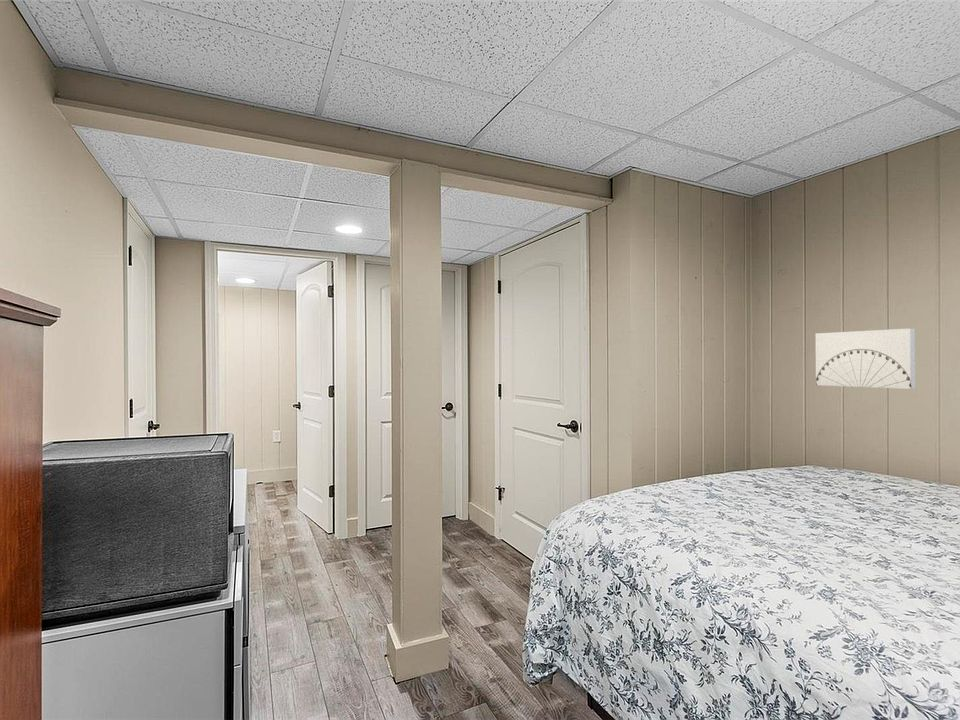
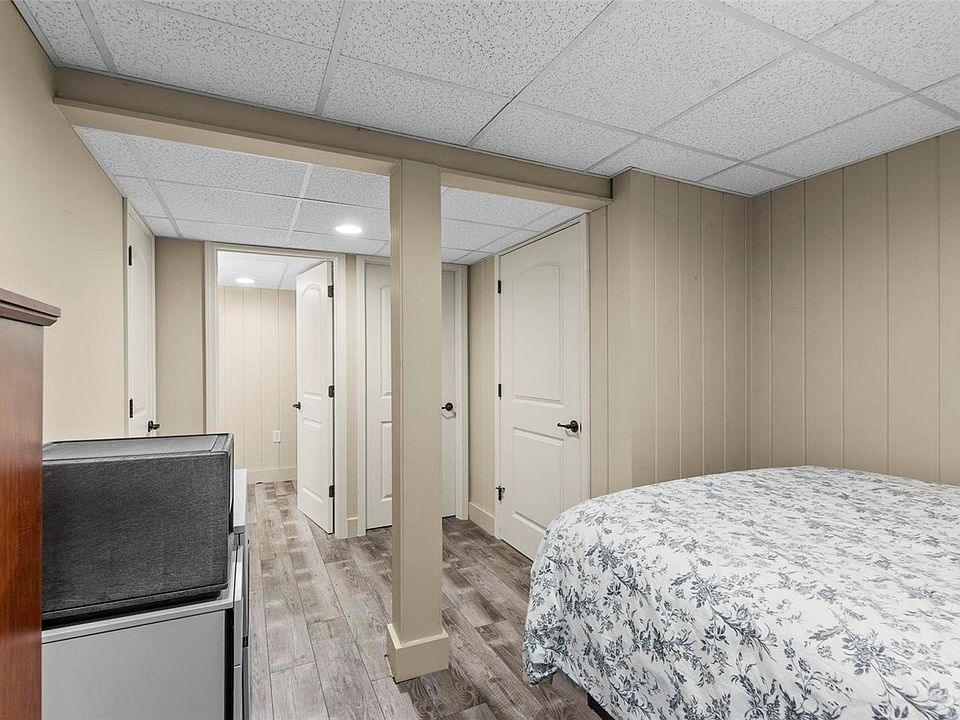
- wall art [815,328,916,390]
